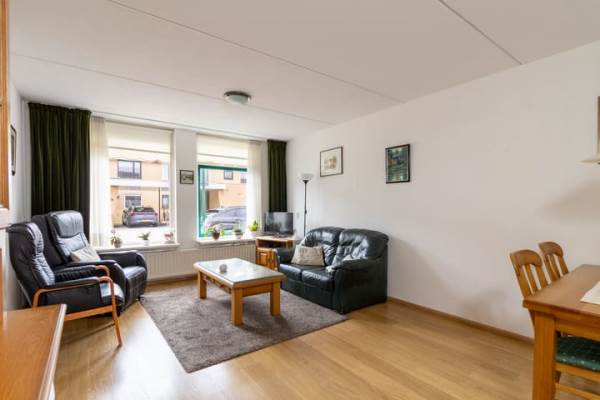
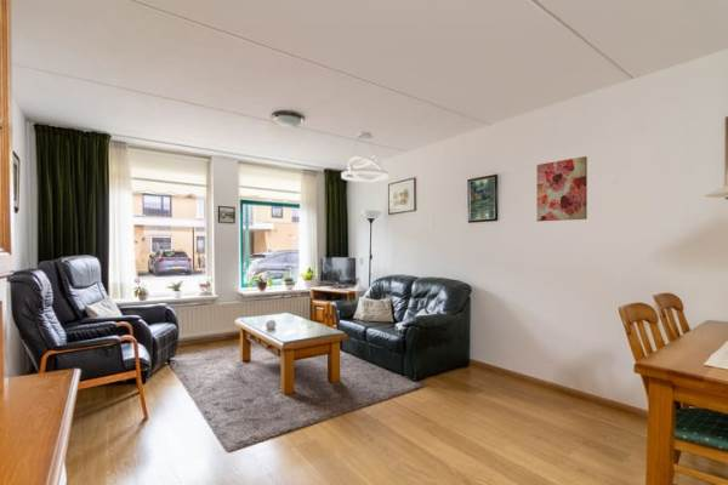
+ wall art [535,155,588,222]
+ pendant light [340,131,389,183]
